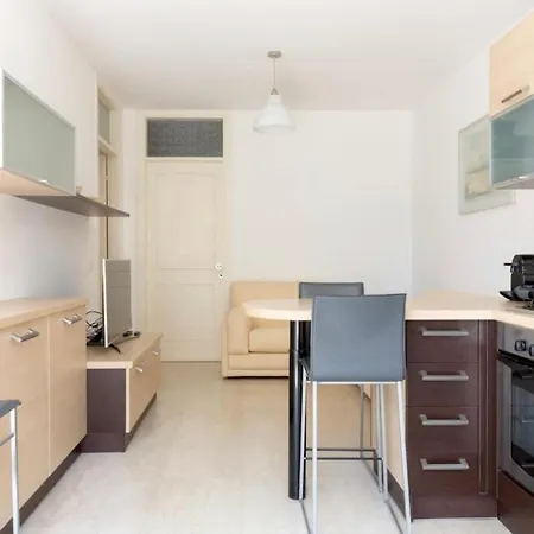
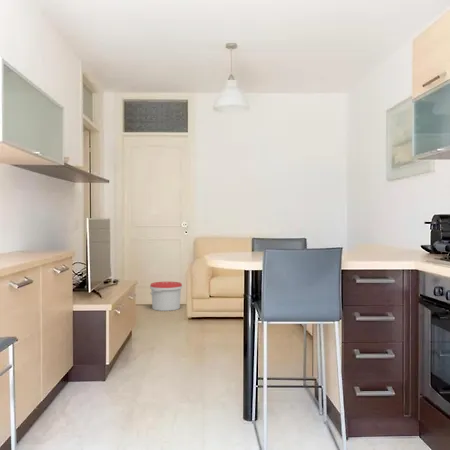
+ bucket [149,281,183,312]
